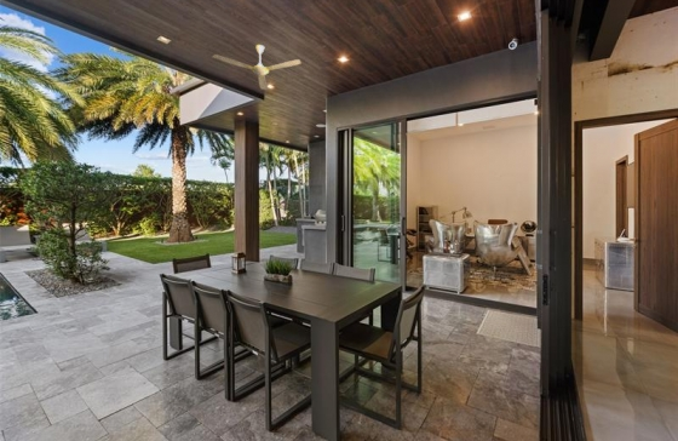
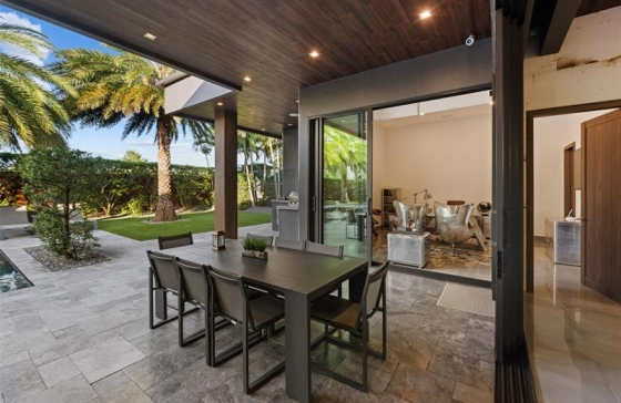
- ceiling fan [211,44,303,91]
